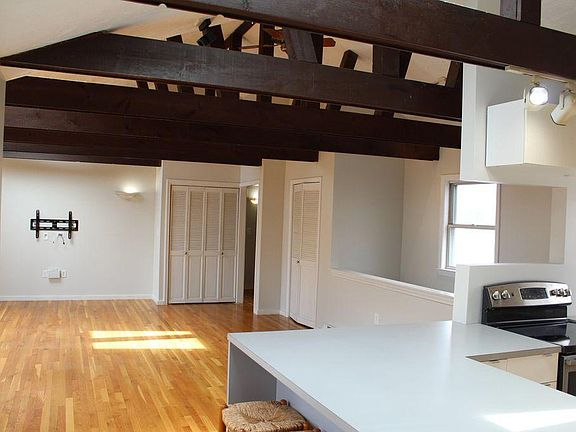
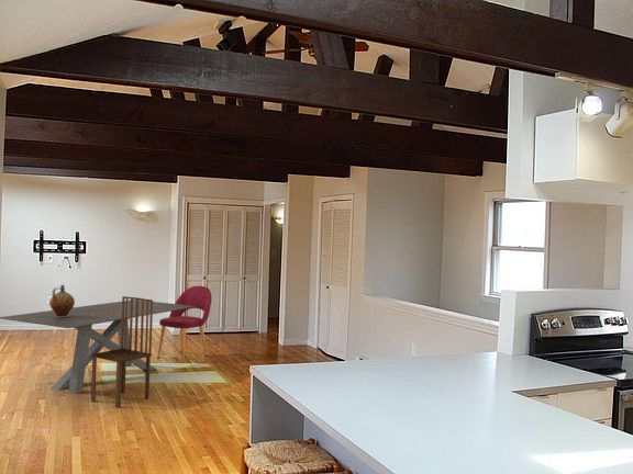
+ dining chair [156,285,212,364]
+ dining chair [90,295,154,409]
+ ceramic jug [48,284,76,317]
+ dining table [0,300,197,395]
